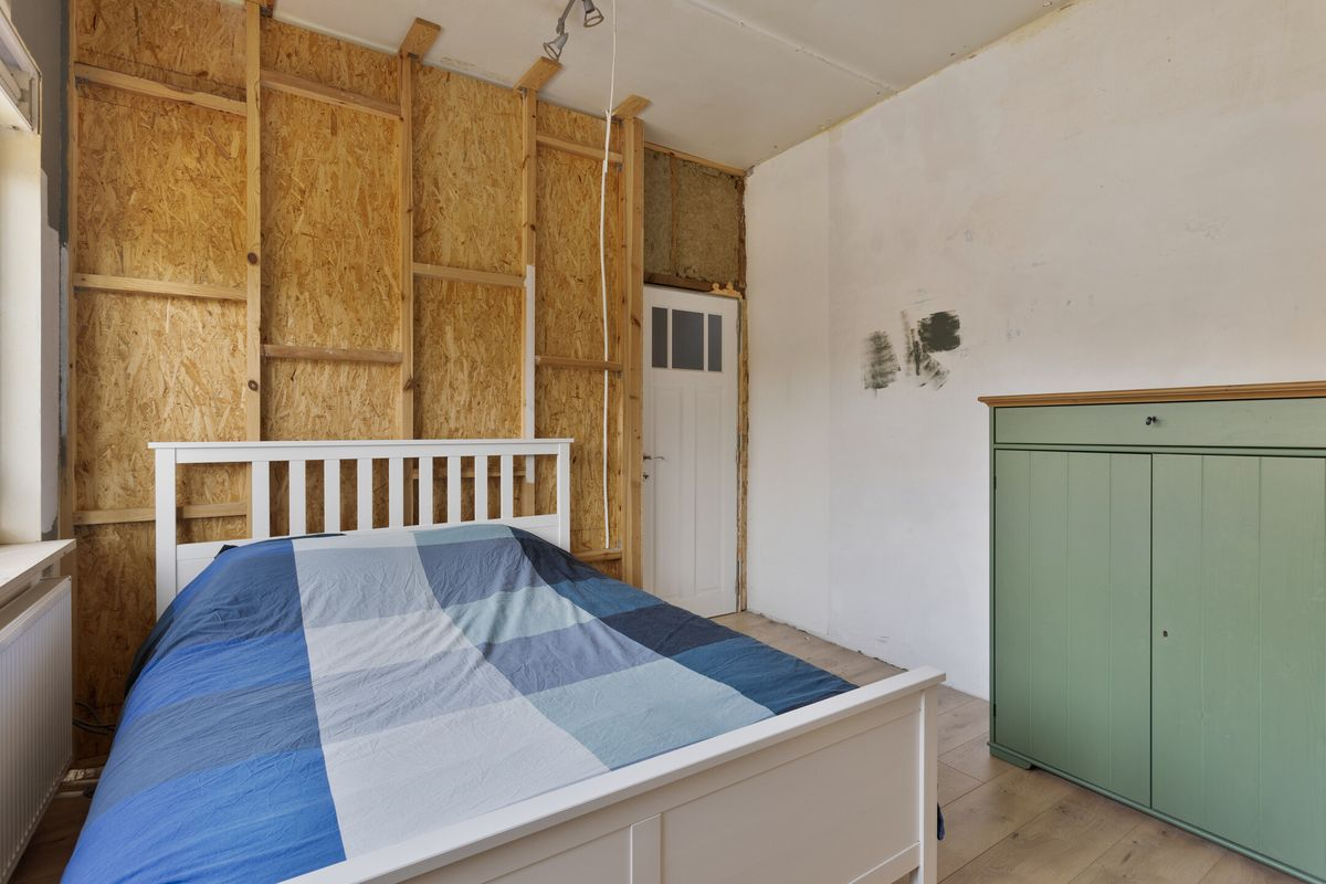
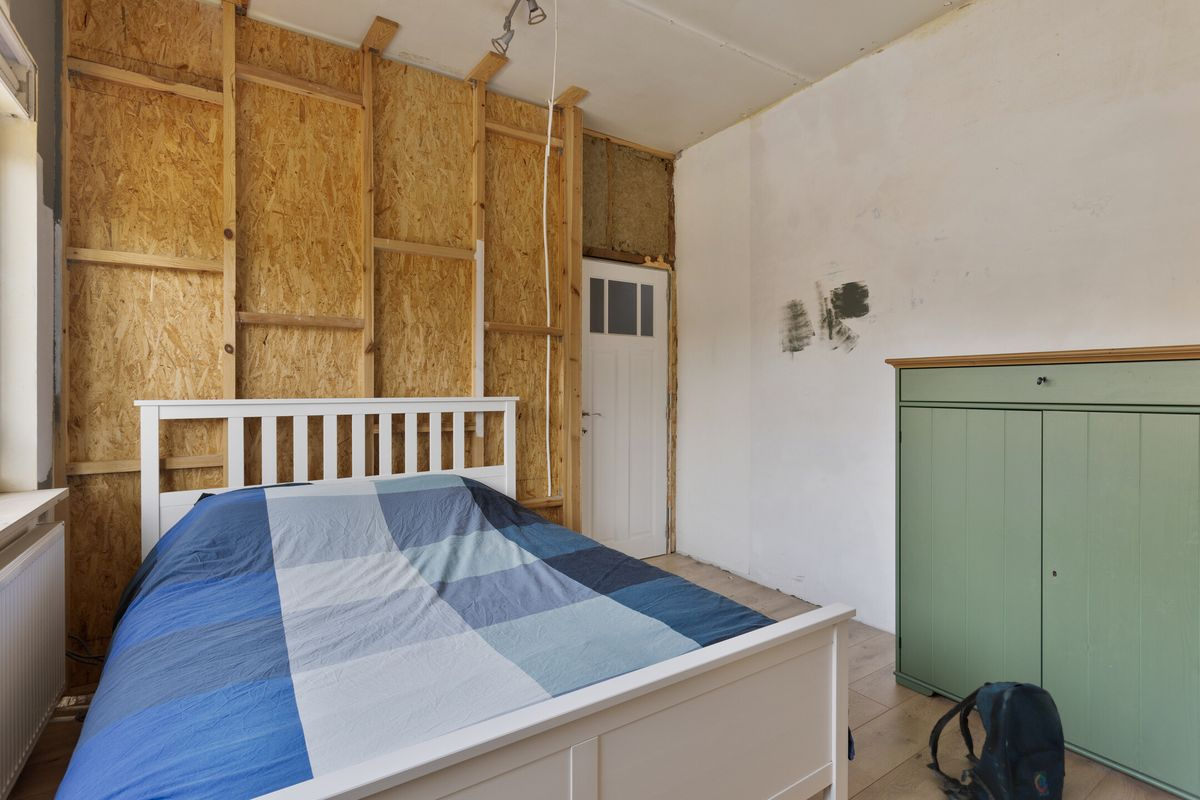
+ backpack [925,681,1067,800]
